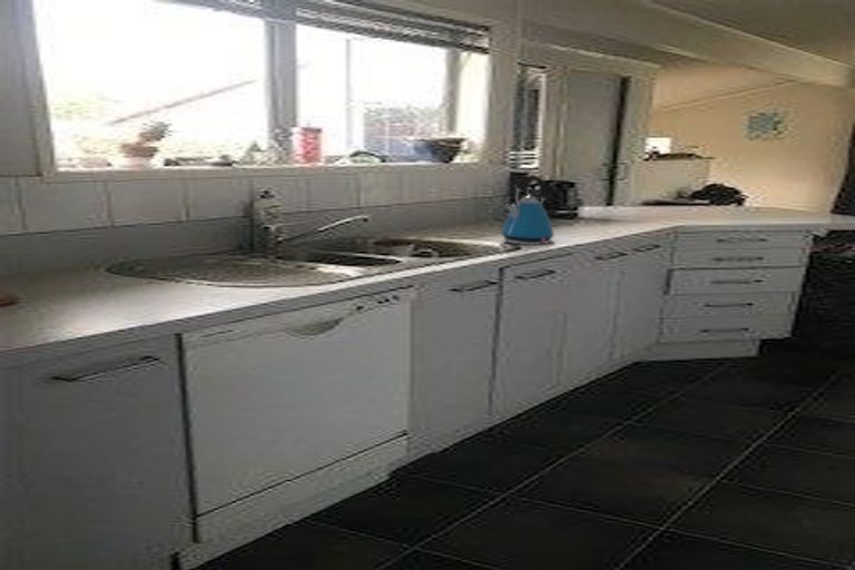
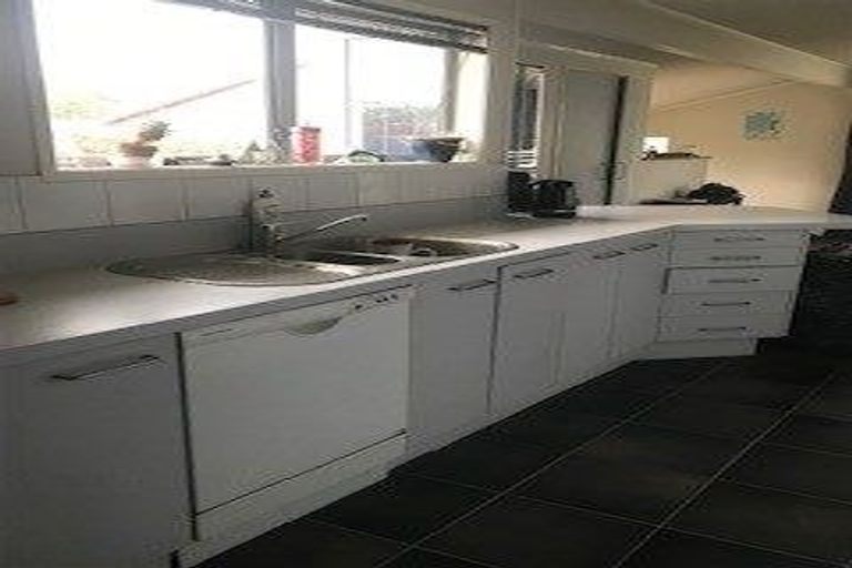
- kettle [500,174,556,246]
